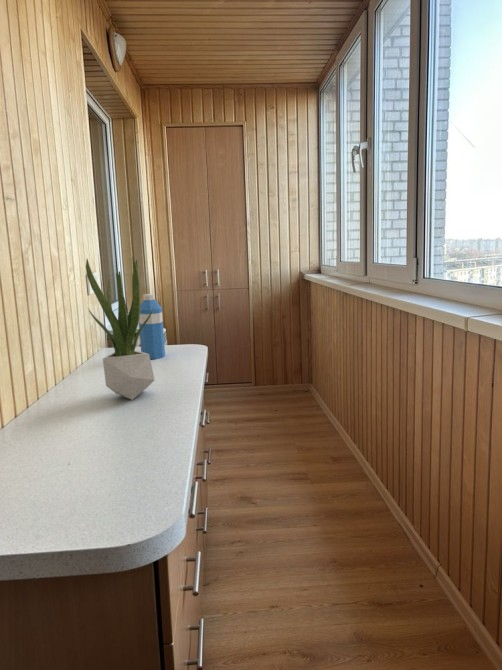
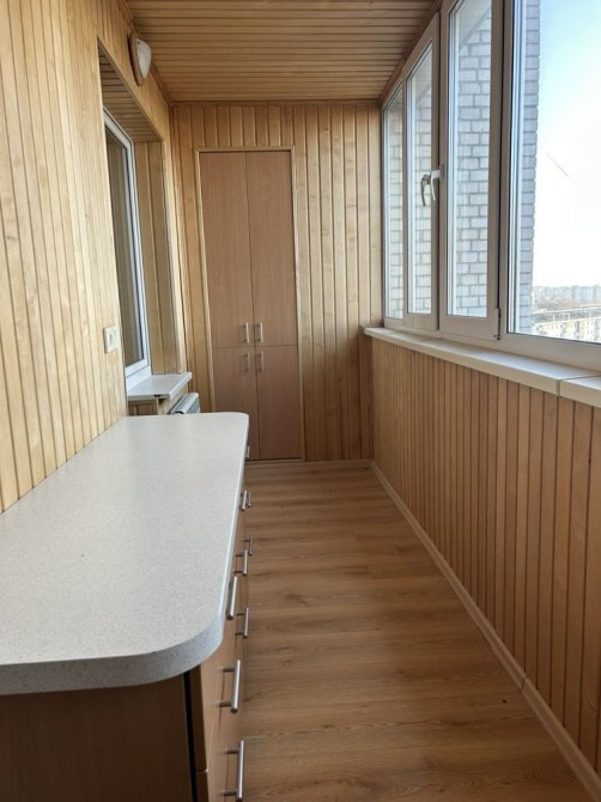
- water bottle [138,293,166,360]
- potted plant [85,256,156,401]
